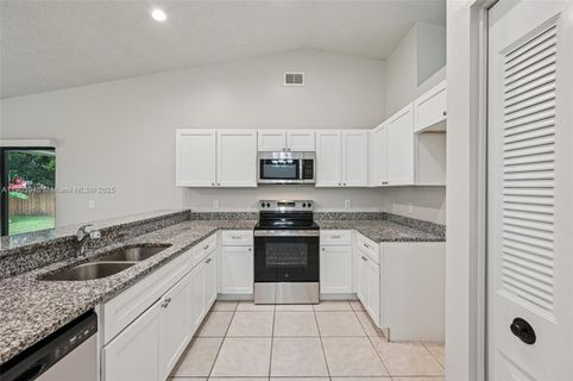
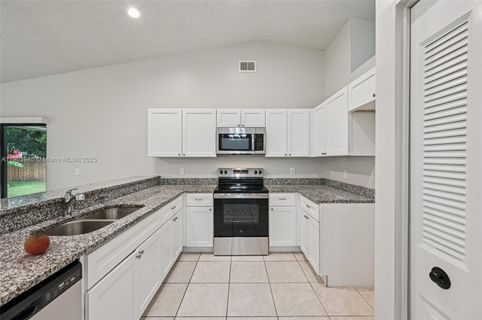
+ fruit [23,231,51,256]
